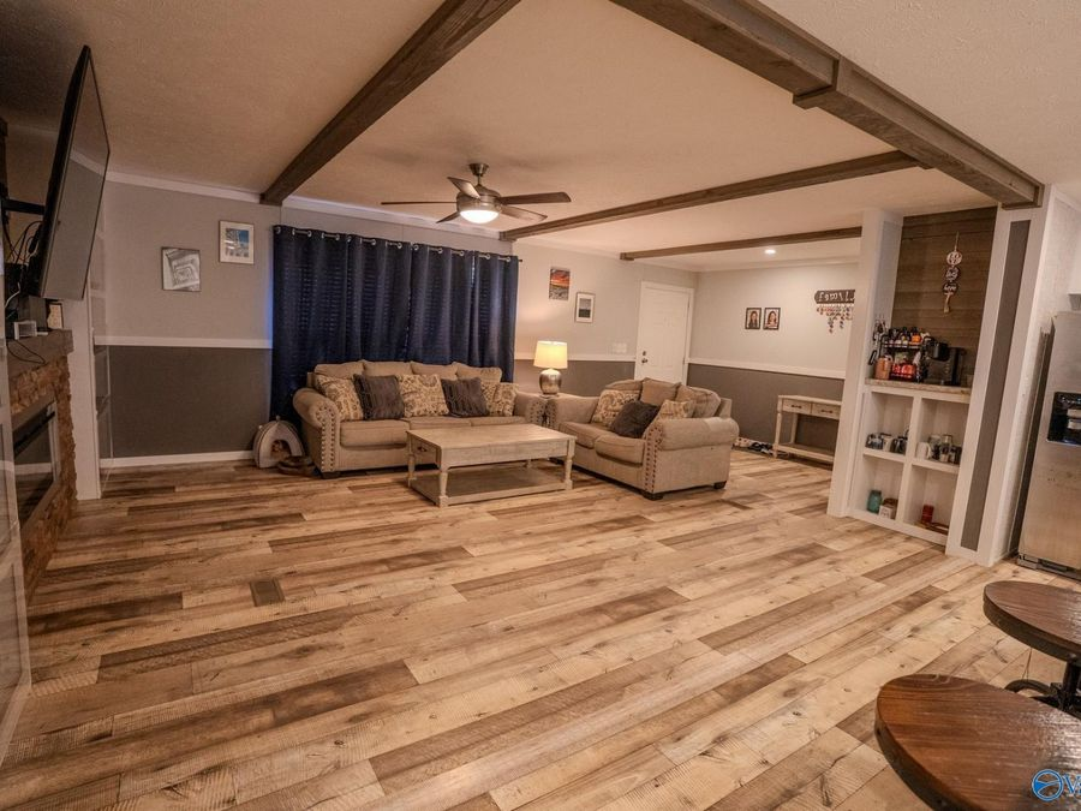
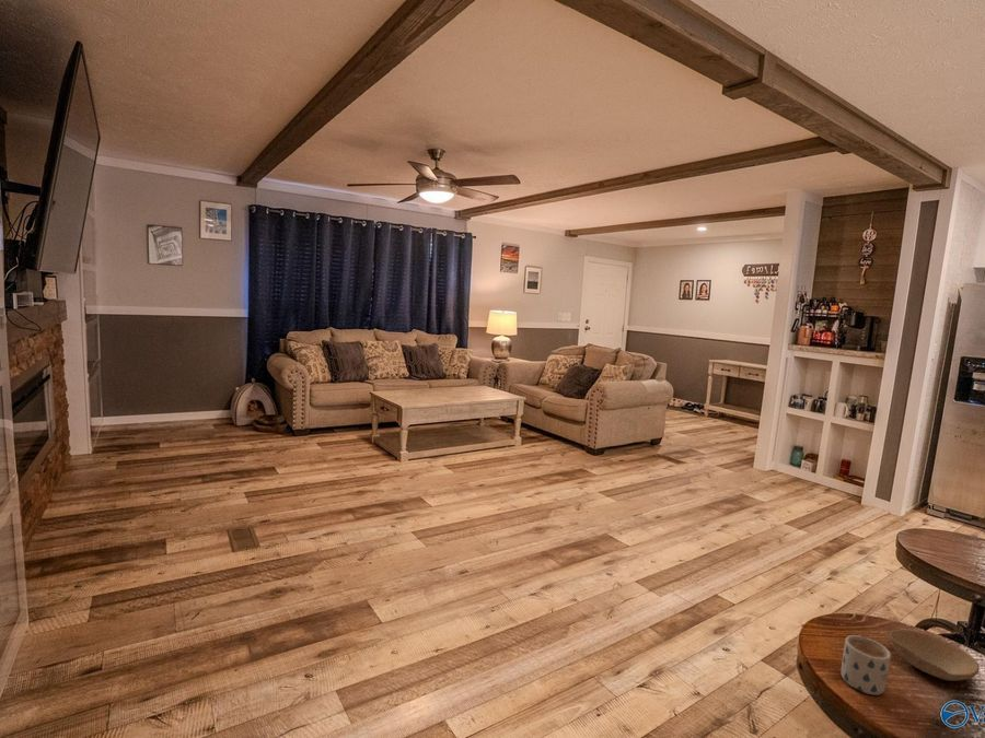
+ bowl [889,629,981,682]
+ mug [841,634,892,696]
